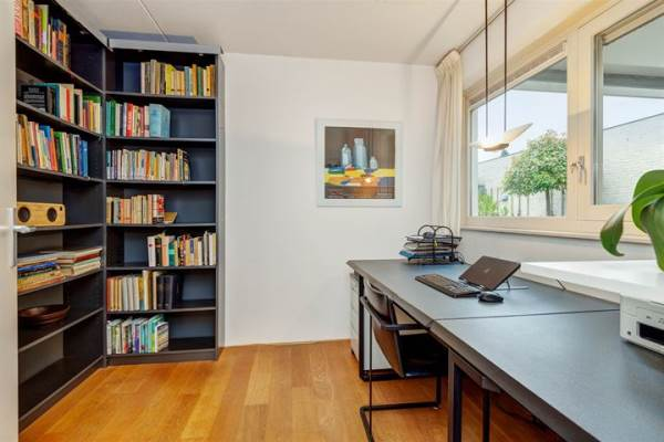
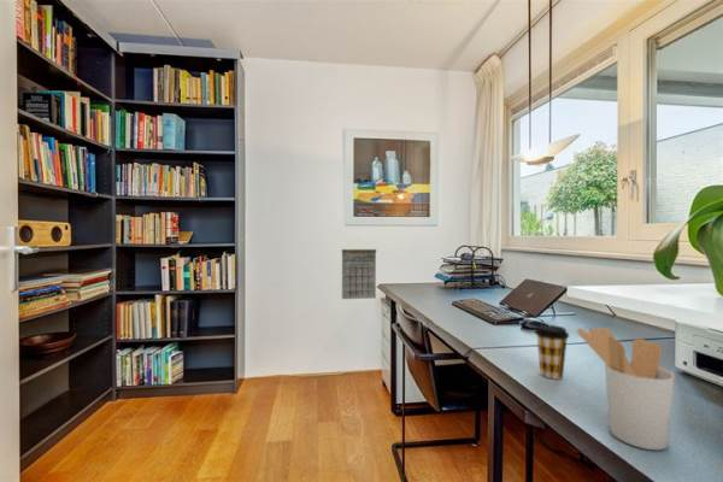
+ coffee cup [534,324,570,381]
+ utensil holder [576,327,676,451]
+ calendar [341,236,377,300]
